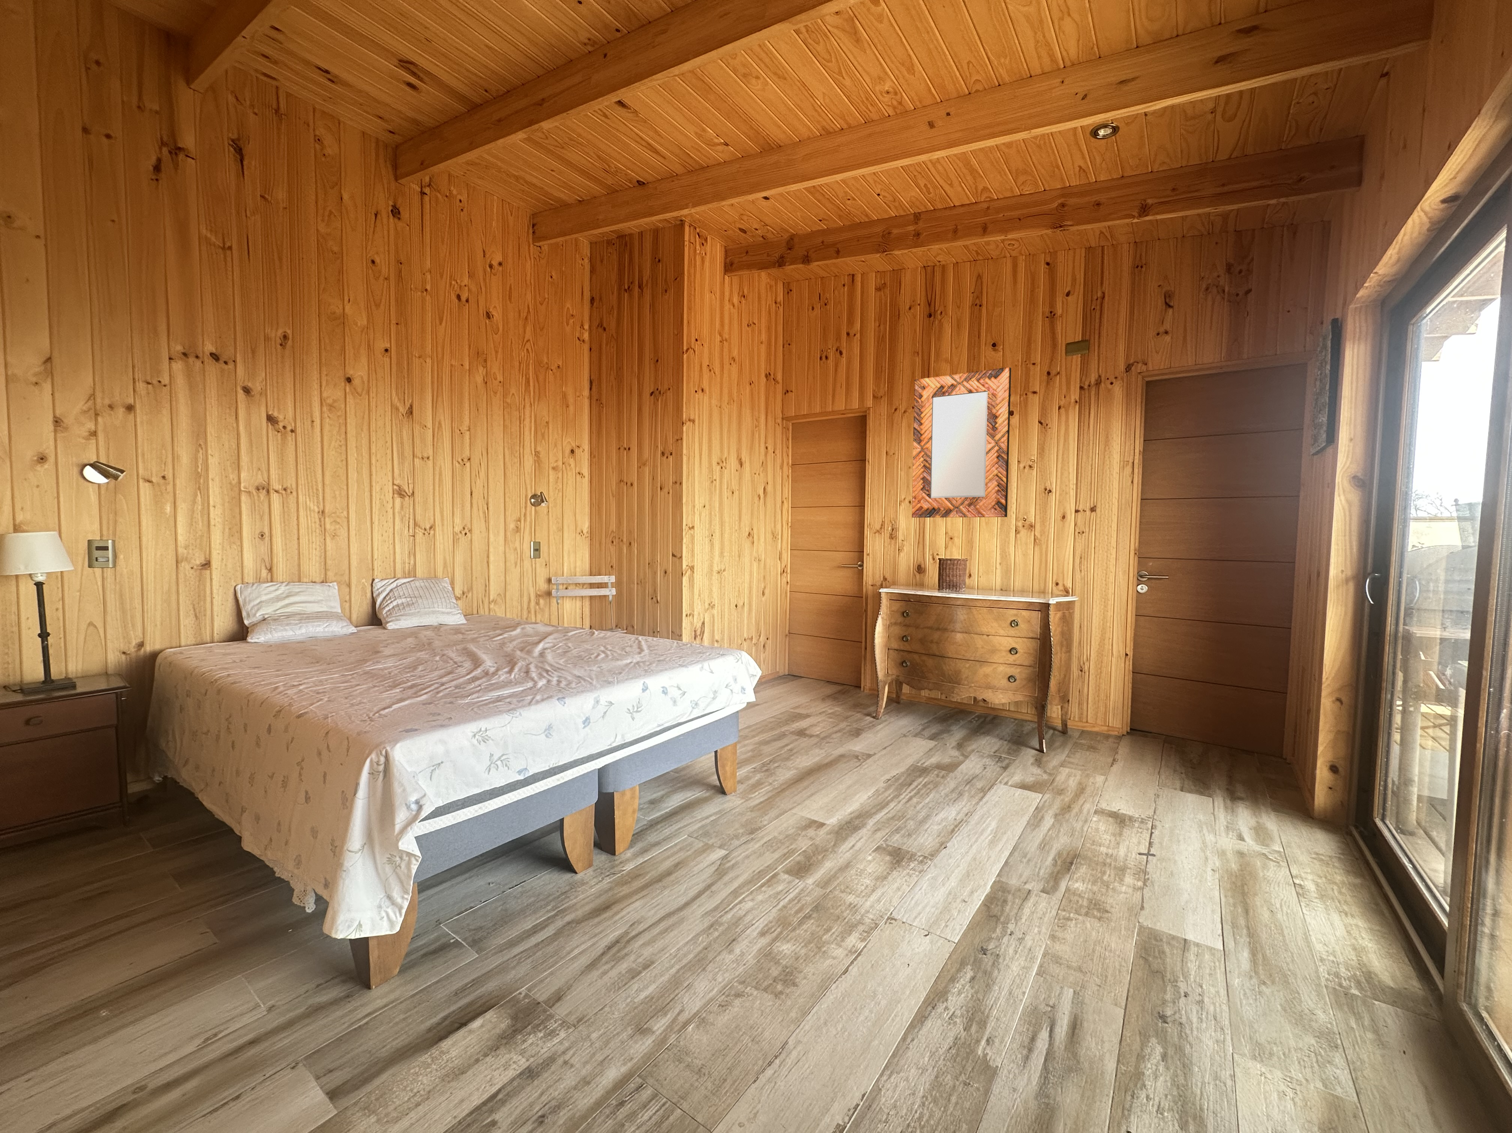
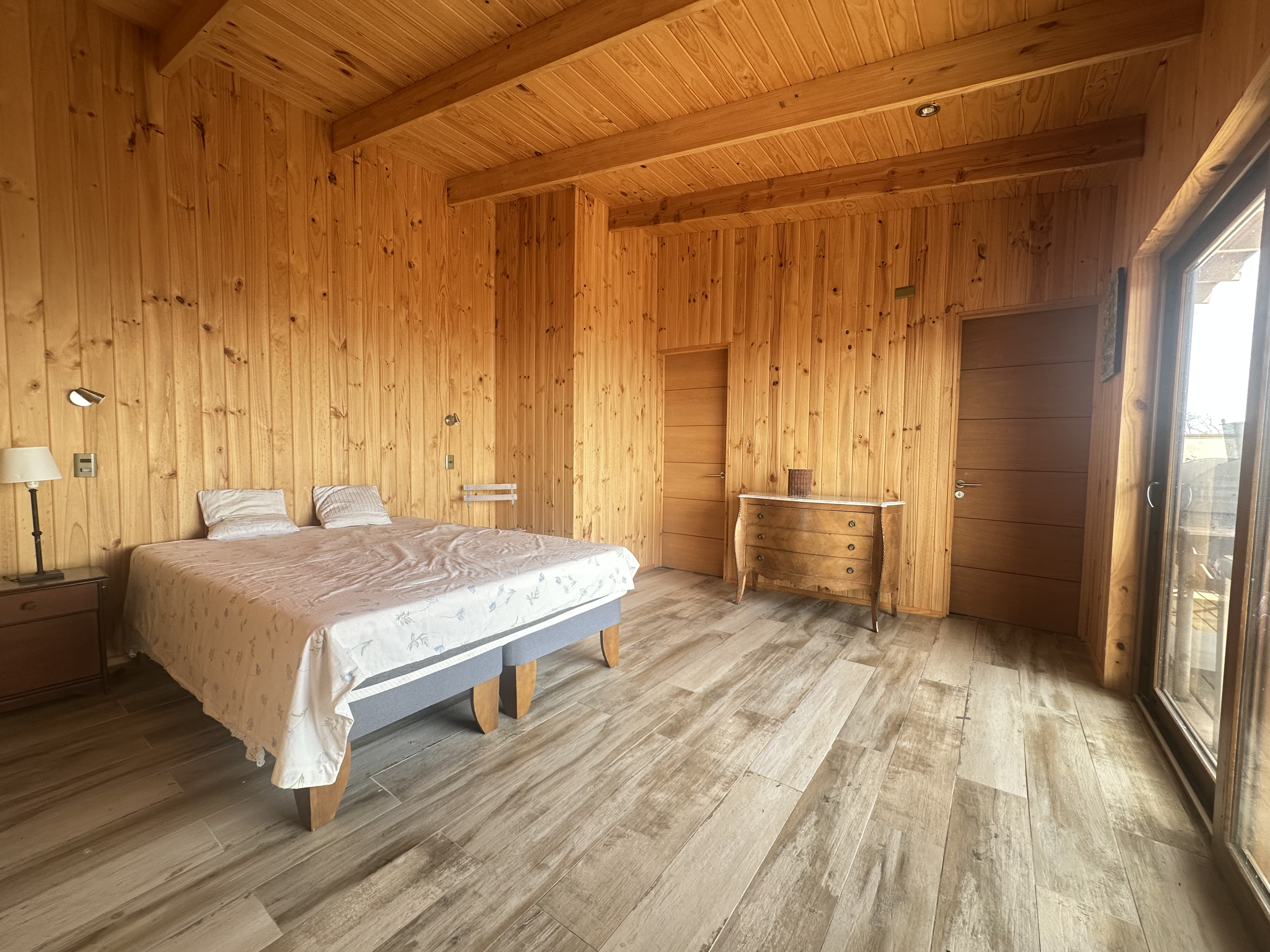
- home mirror [912,367,1012,518]
